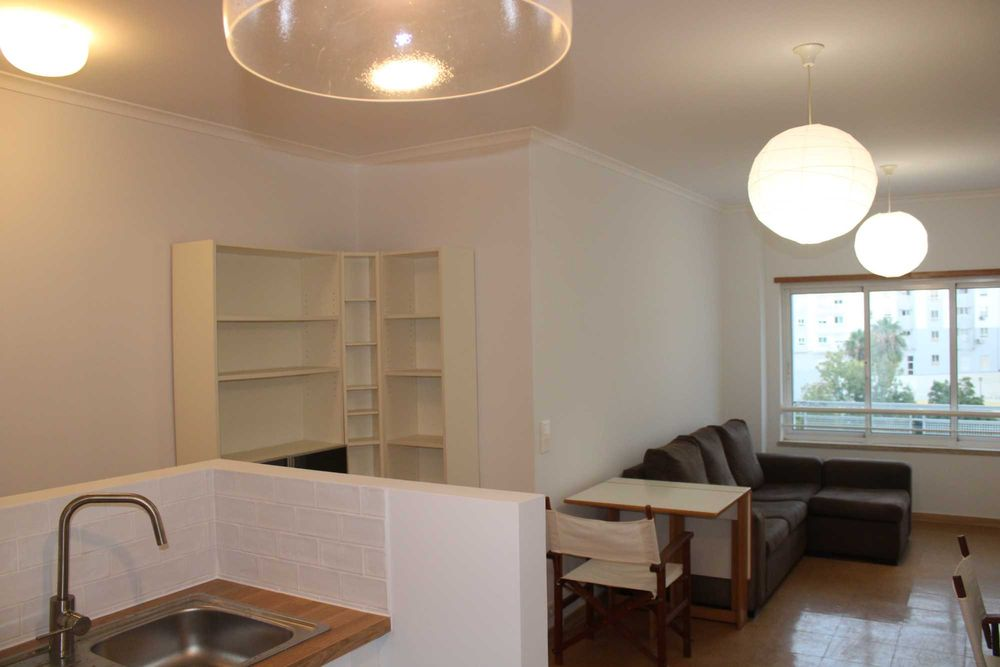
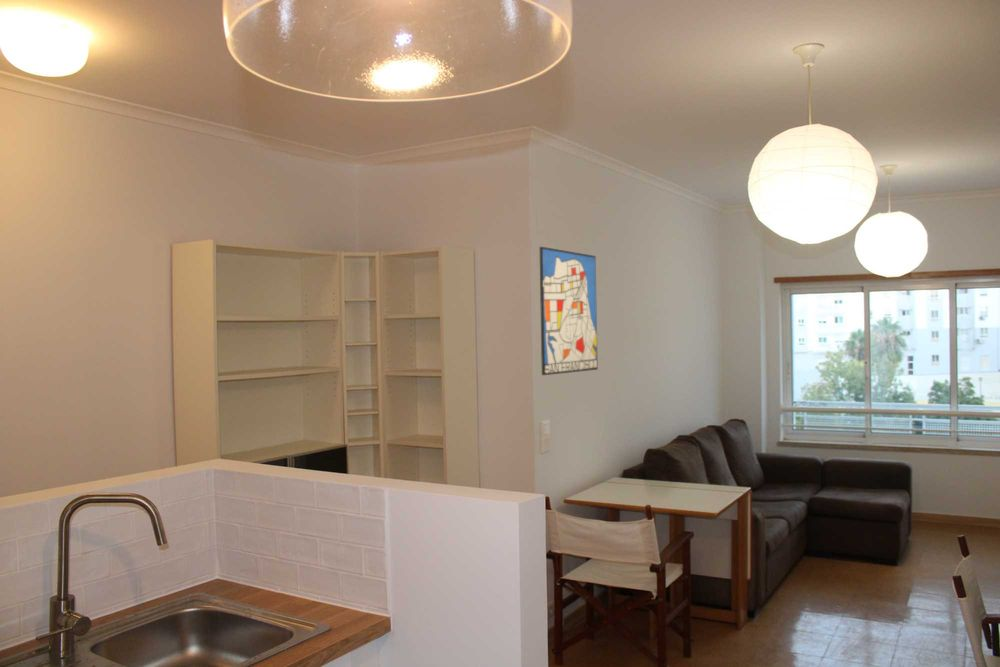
+ wall art [538,246,599,376]
